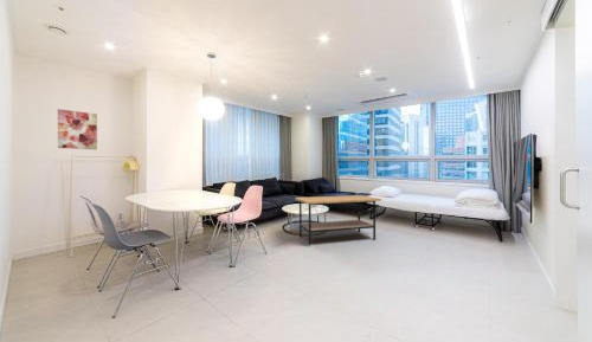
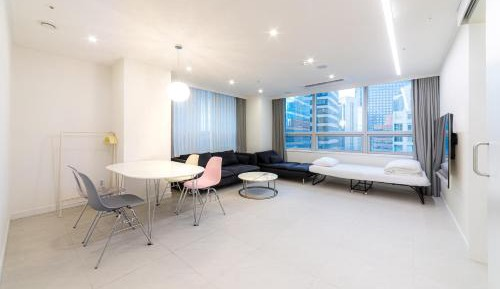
- coffee table [294,194,382,246]
- wall art [57,108,98,150]
